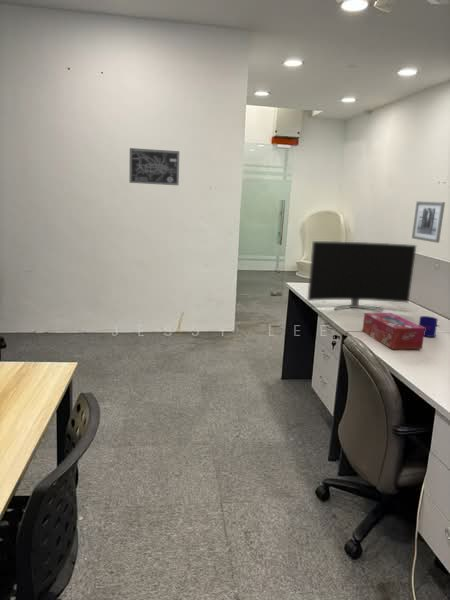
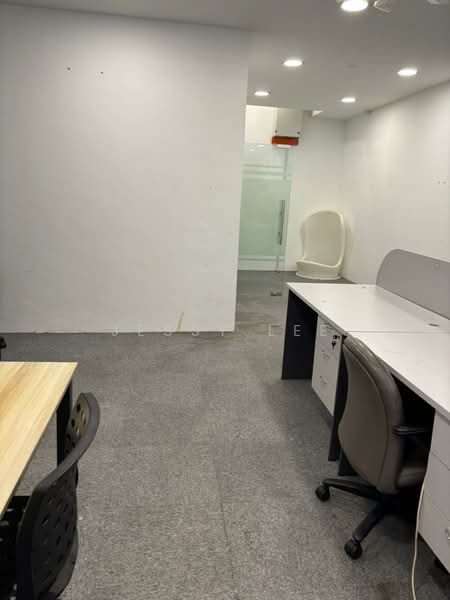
- tissue box [361,312,425,350]
- wall art [129,147,180,186]
- mug [418,315,439,338]
- monitor [306,240,417,312]
- wall art [411,200,446,244]
